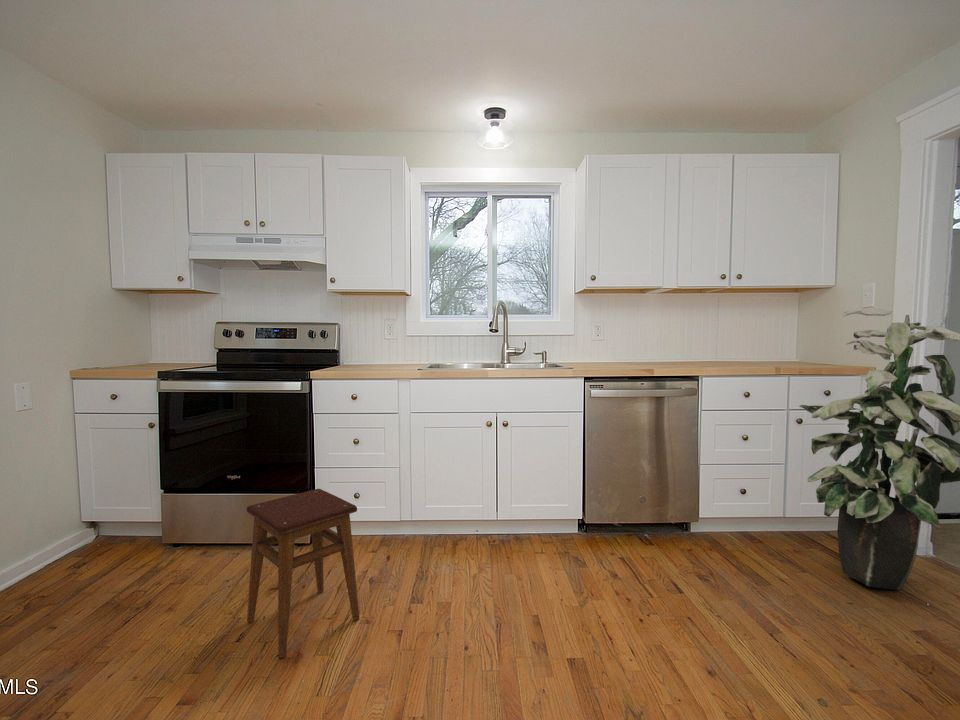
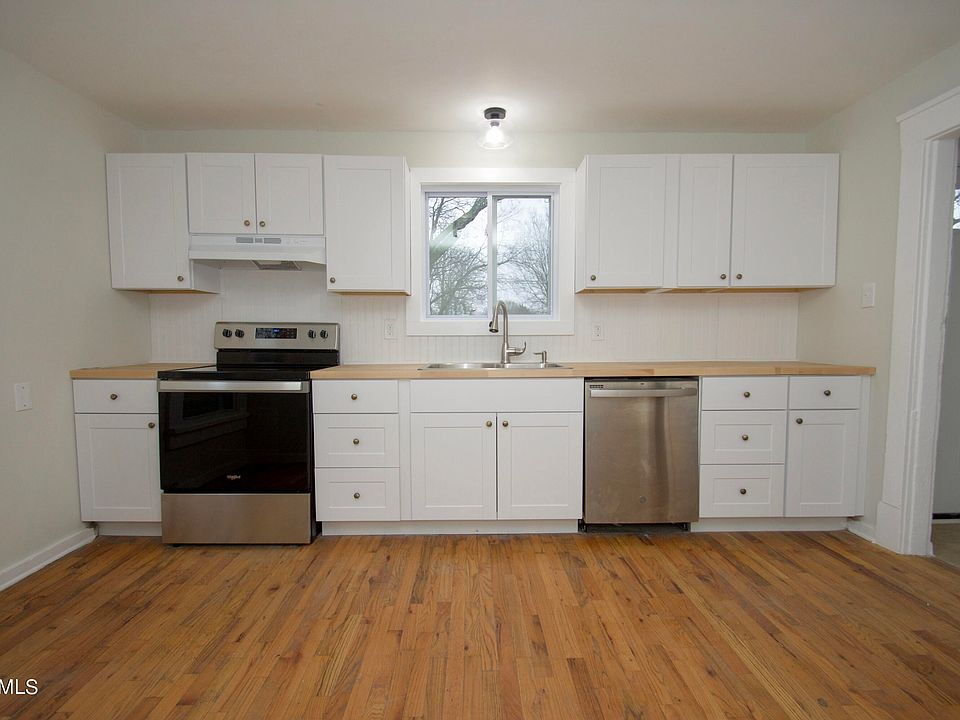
- stool [246,488,360,659]
- indoor plant [798,307,960,591]
